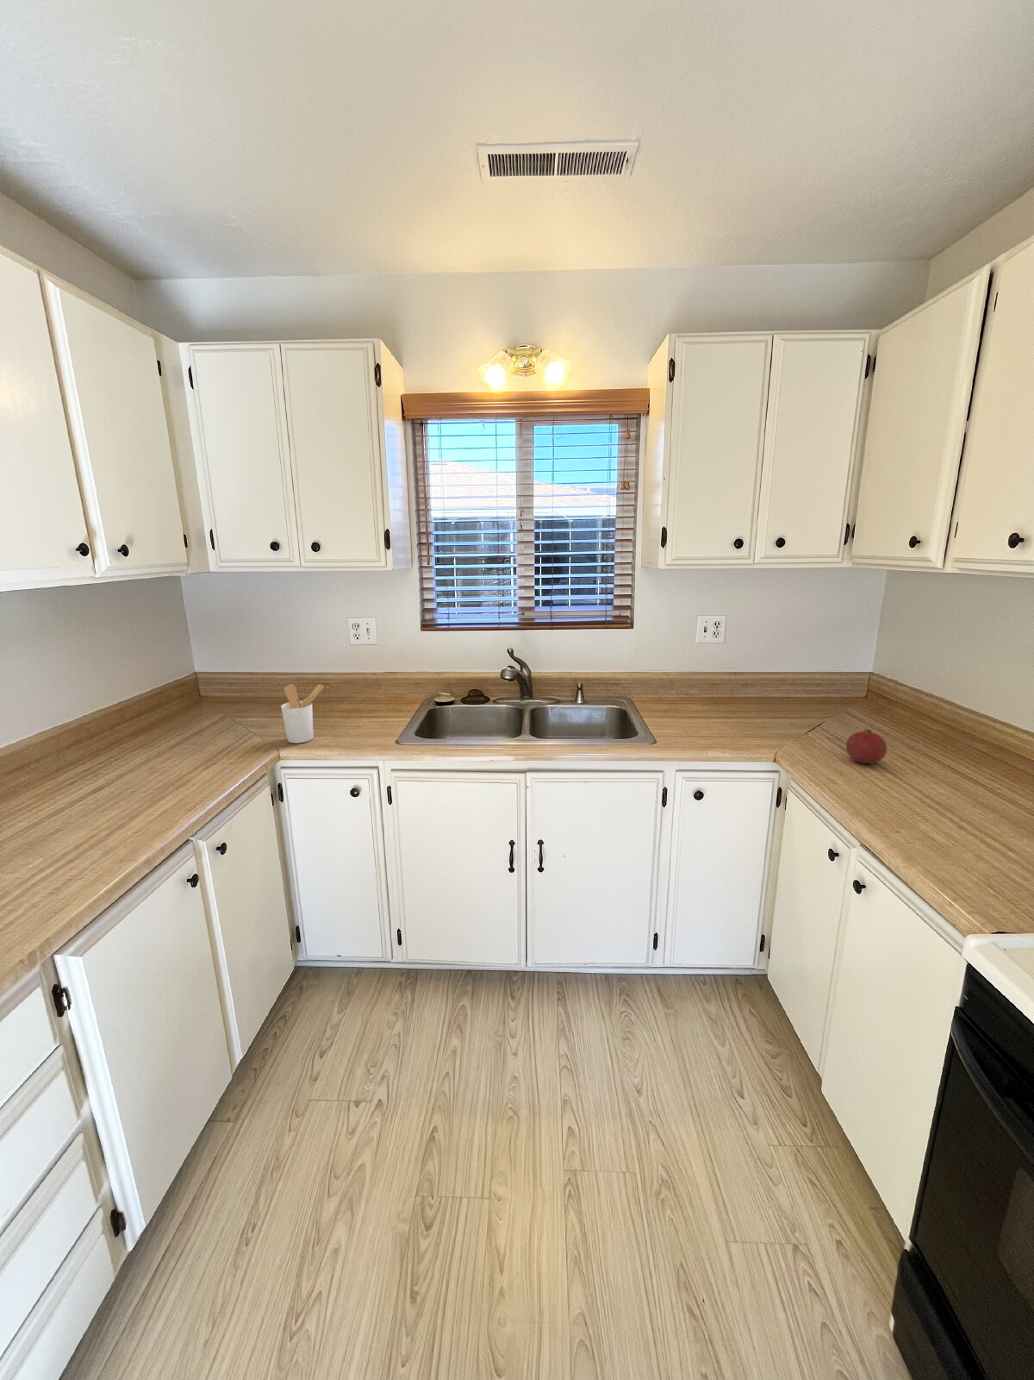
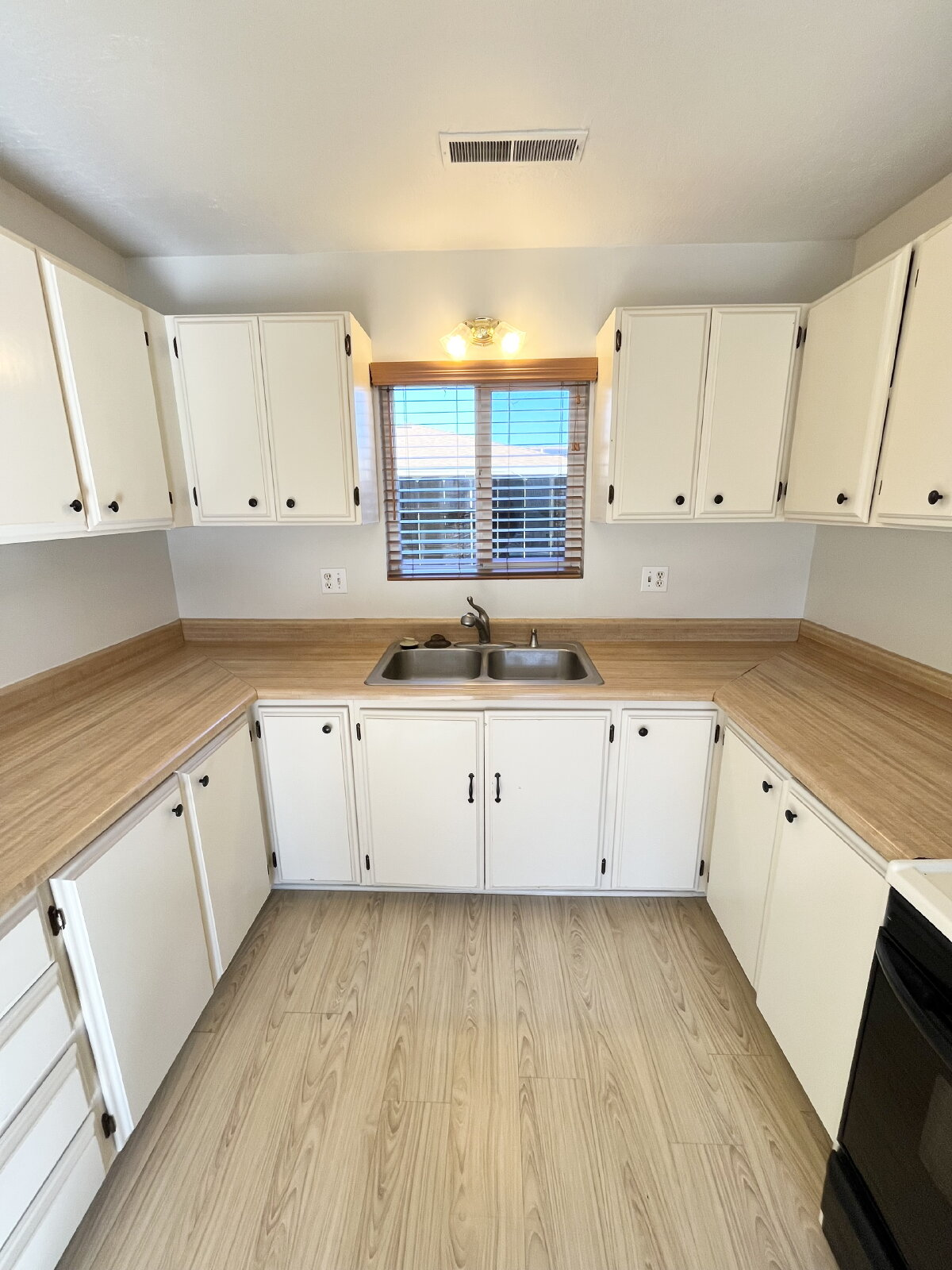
- utensil holder [280,683,324,744]
- fruit [845,728,887,764]
